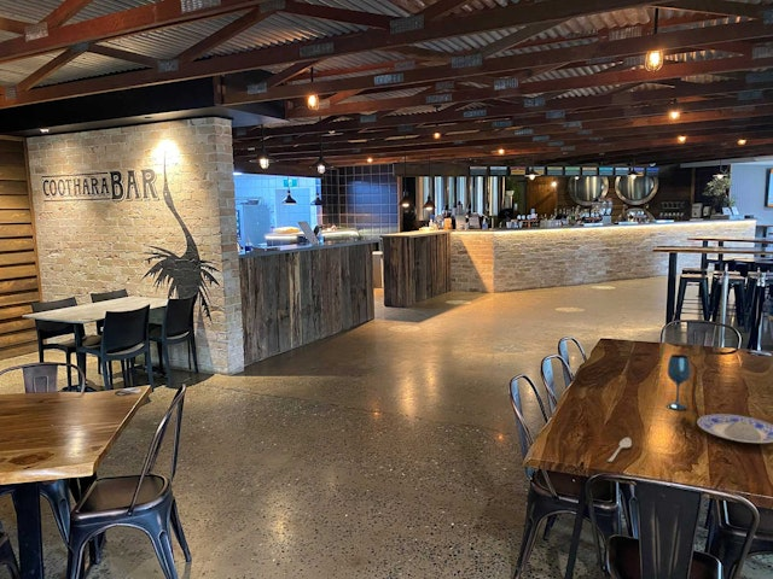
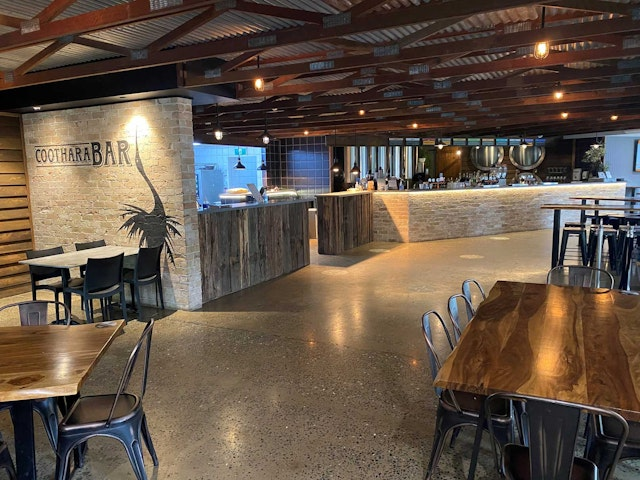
- wineglass [666,353,692,411]
- plate [697,413,773,444]
- spoon [606,437,633,463]
